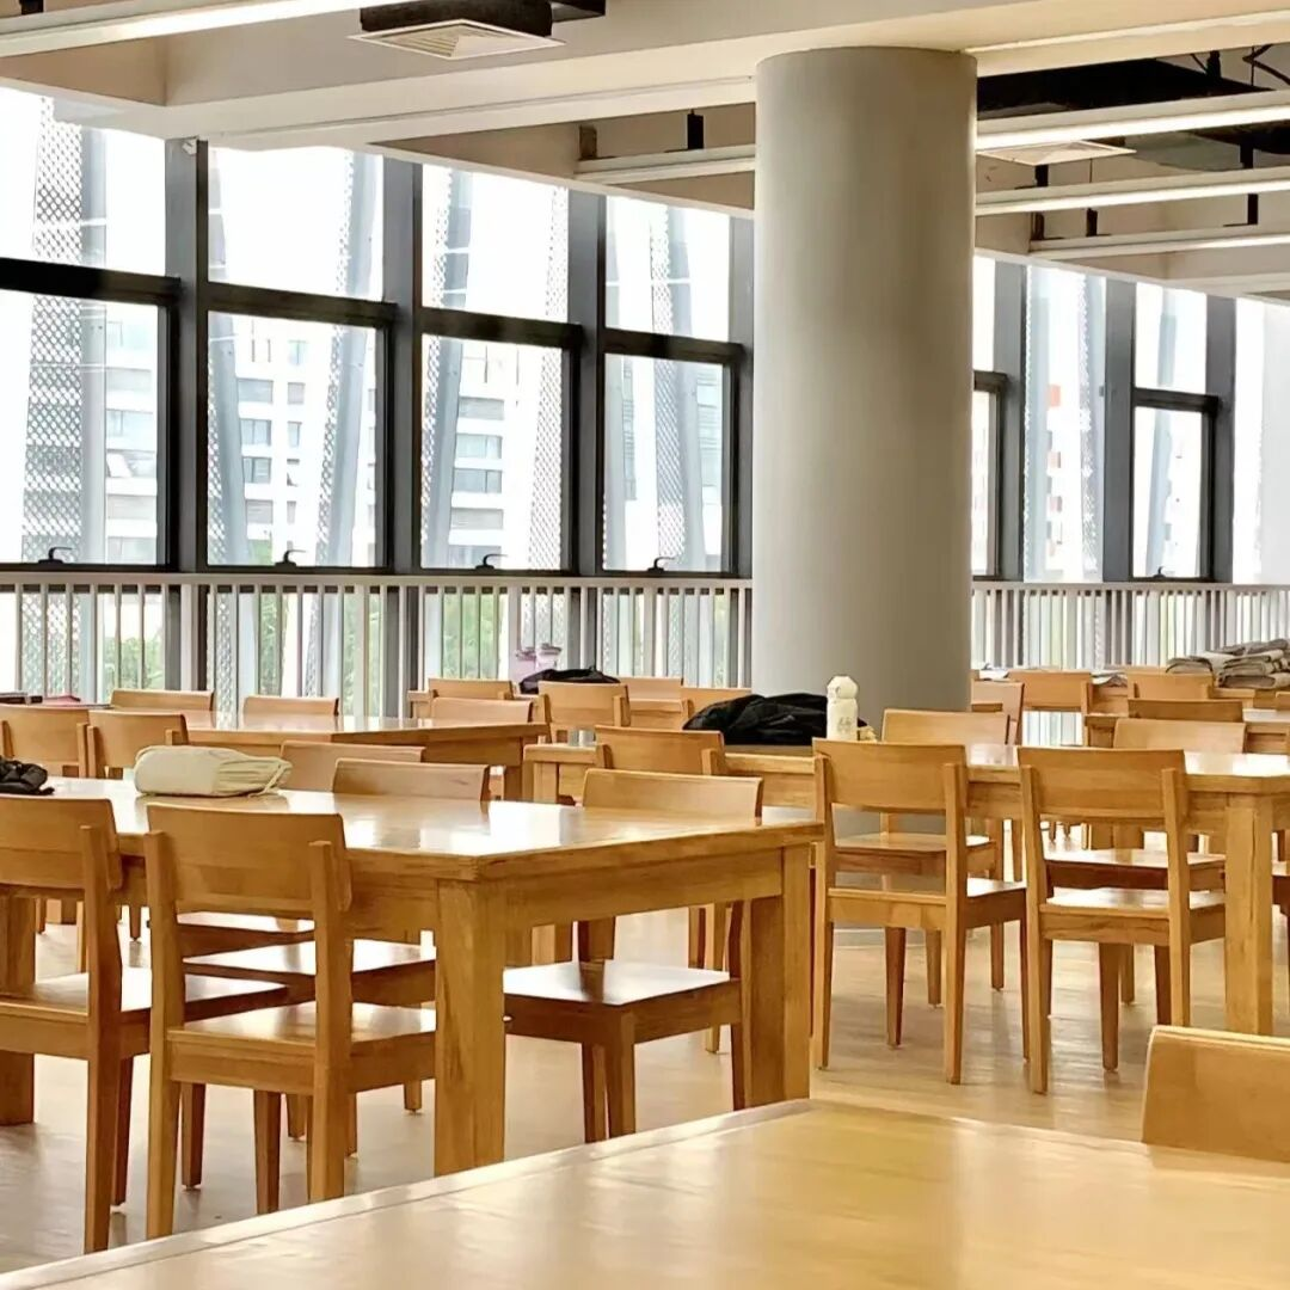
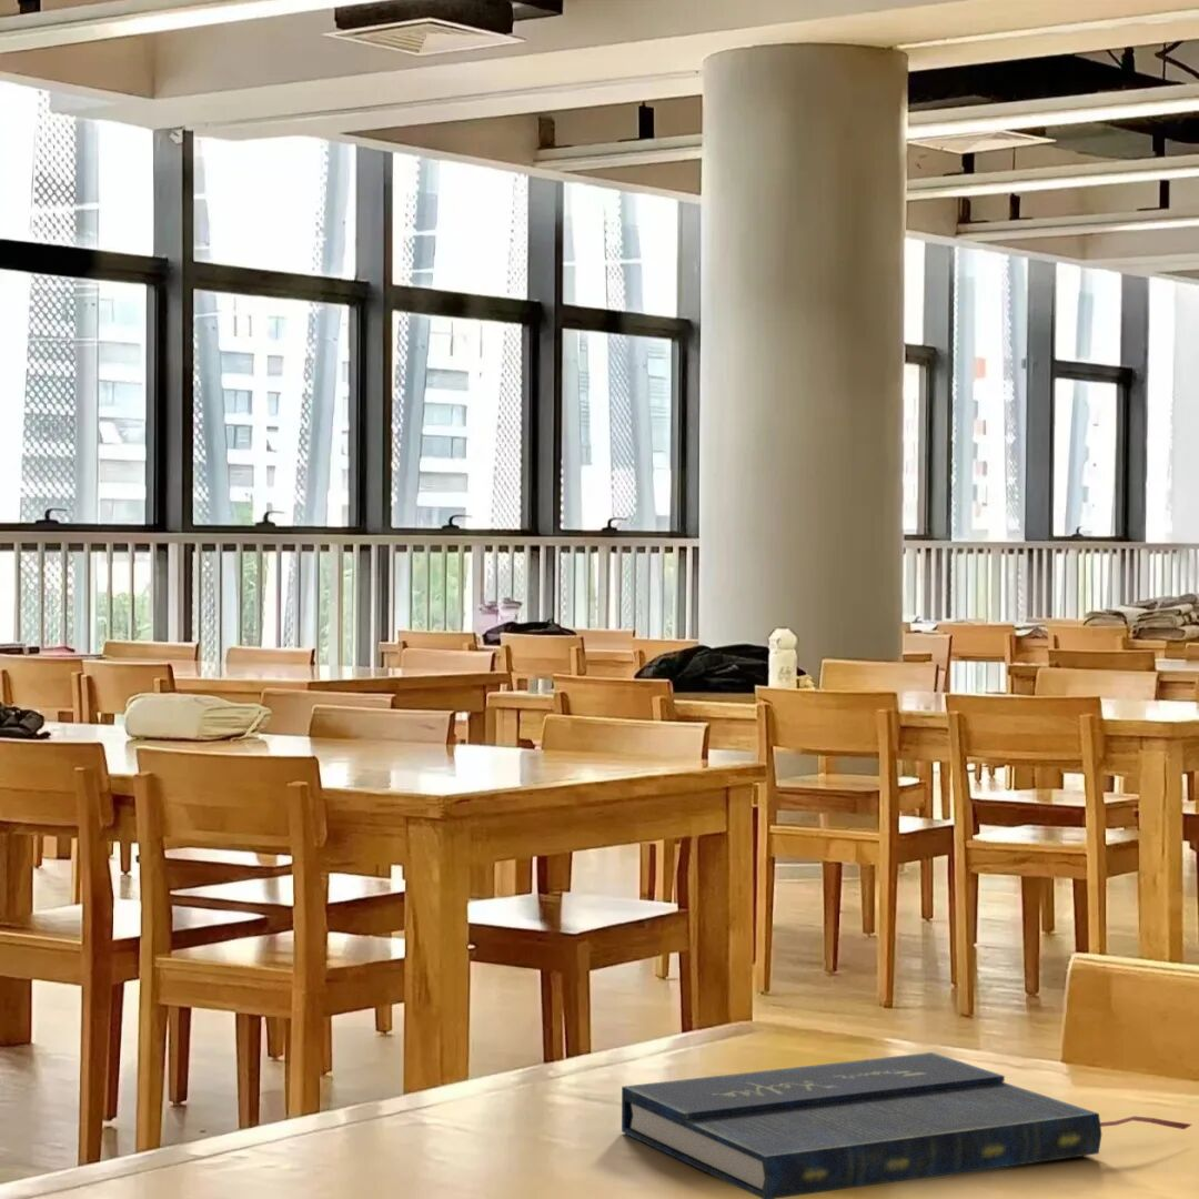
+ book [621,1051,1192,1199]
